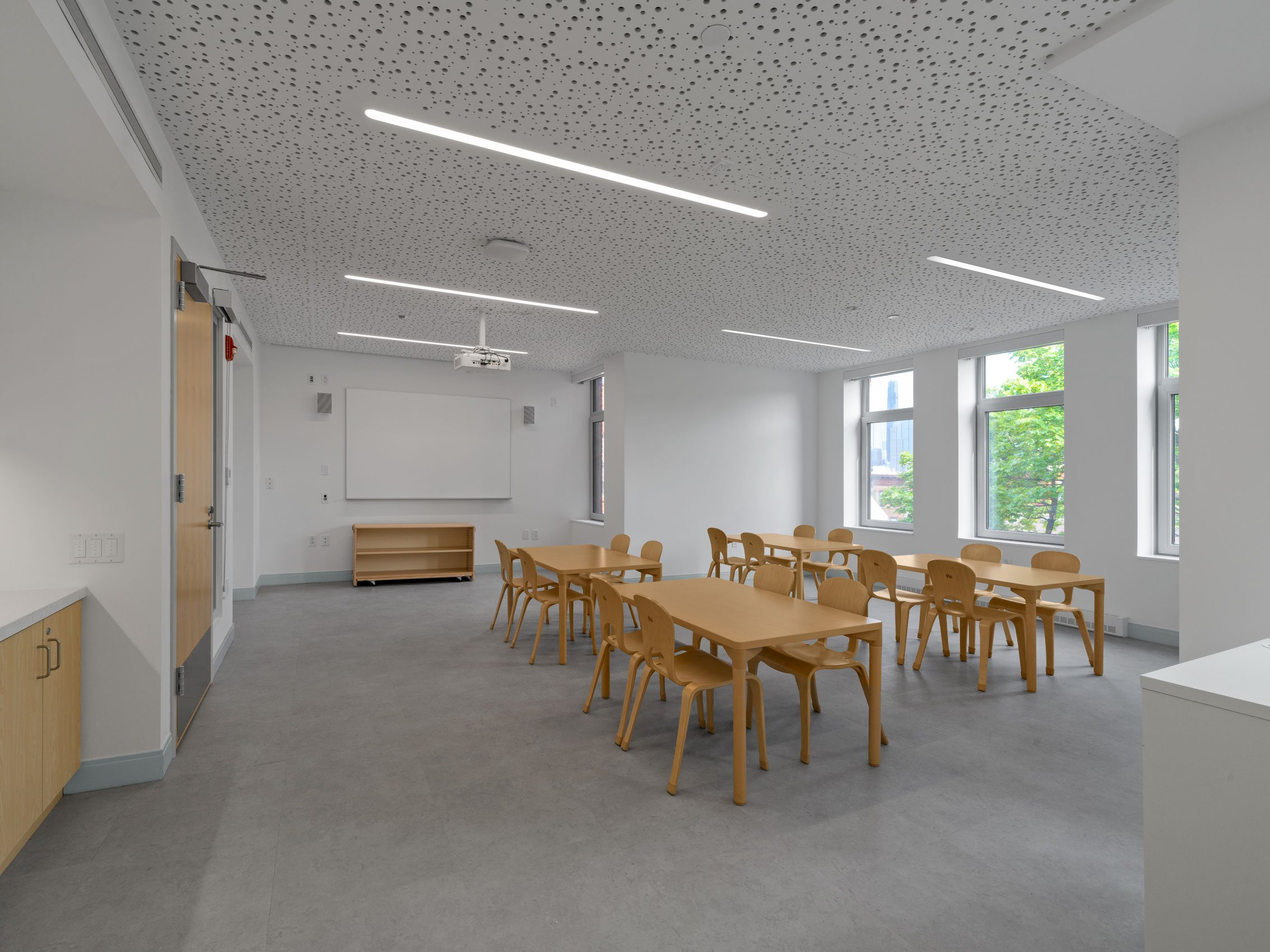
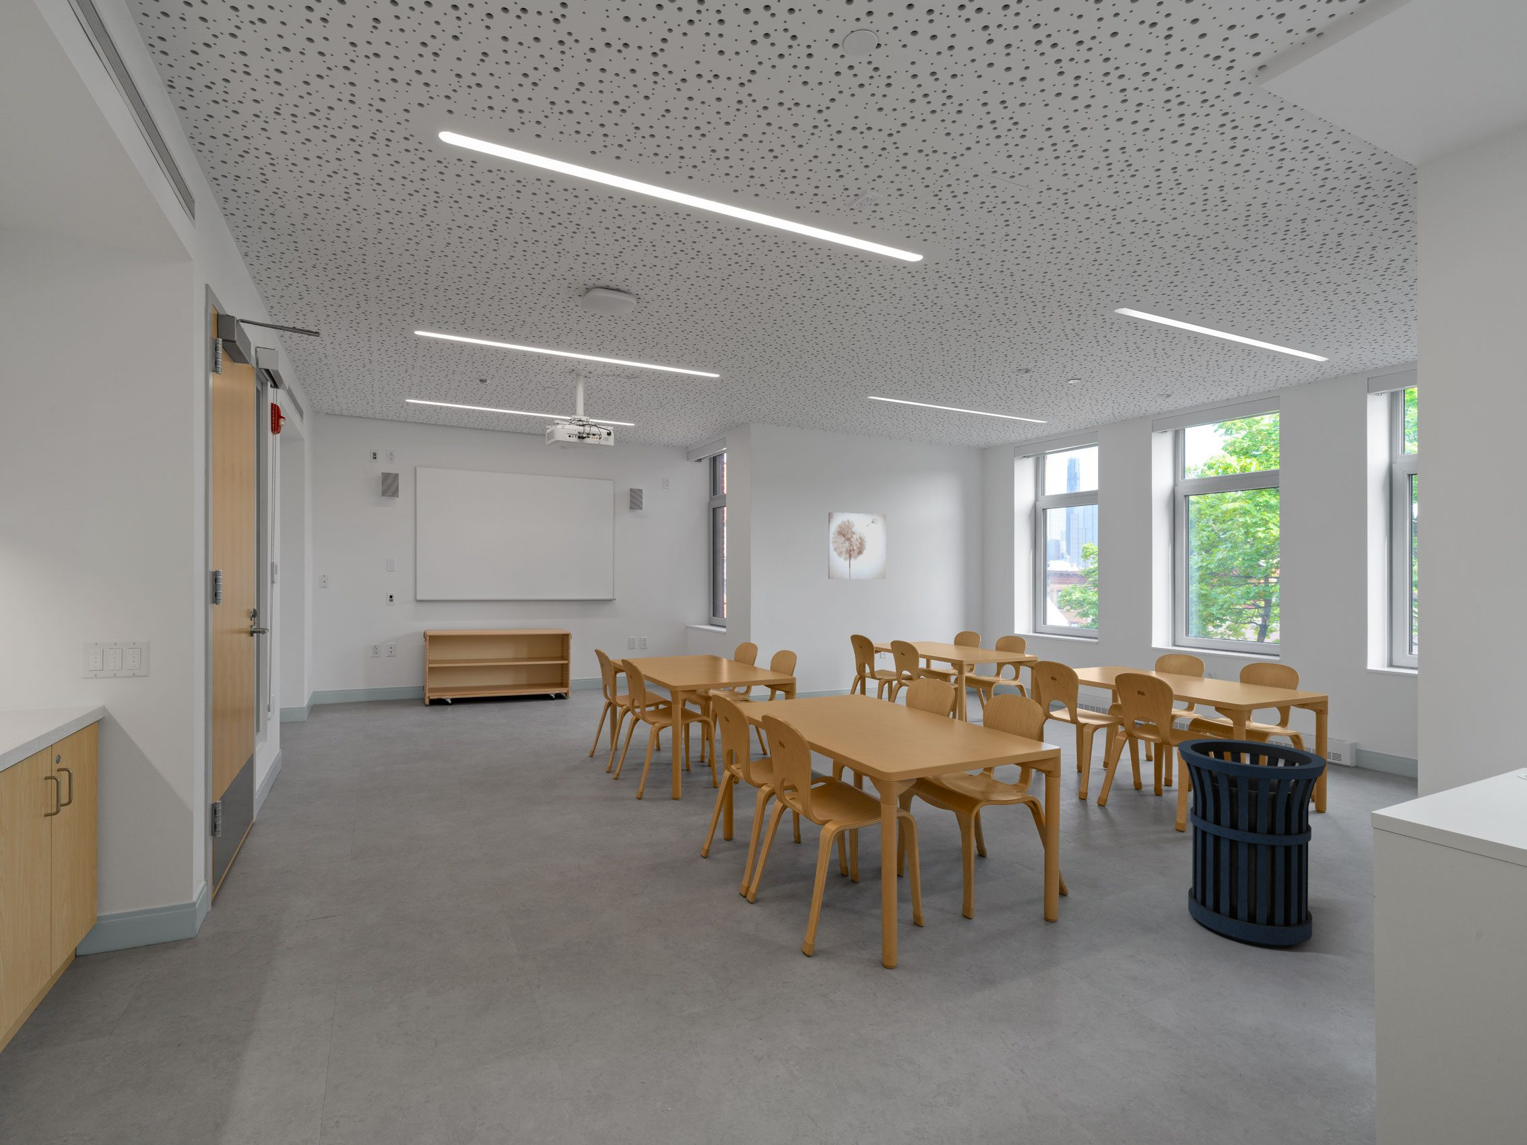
+ trash can [1177,738,1327,947]
+ wall art [828,512,886,580]
